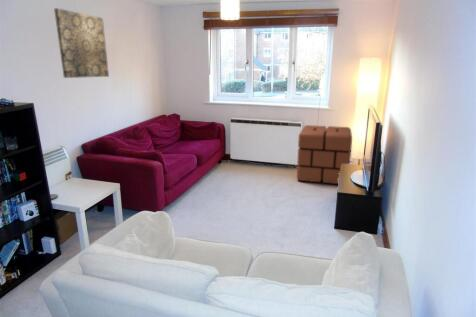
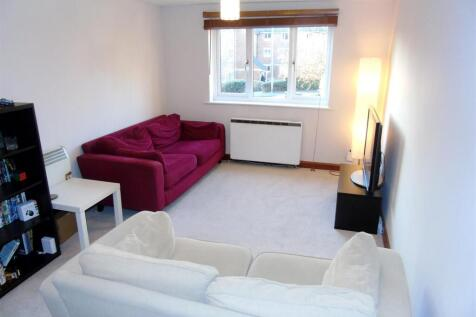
- wall art [53,7,110,79]
- pouf [296,124,353,185]
